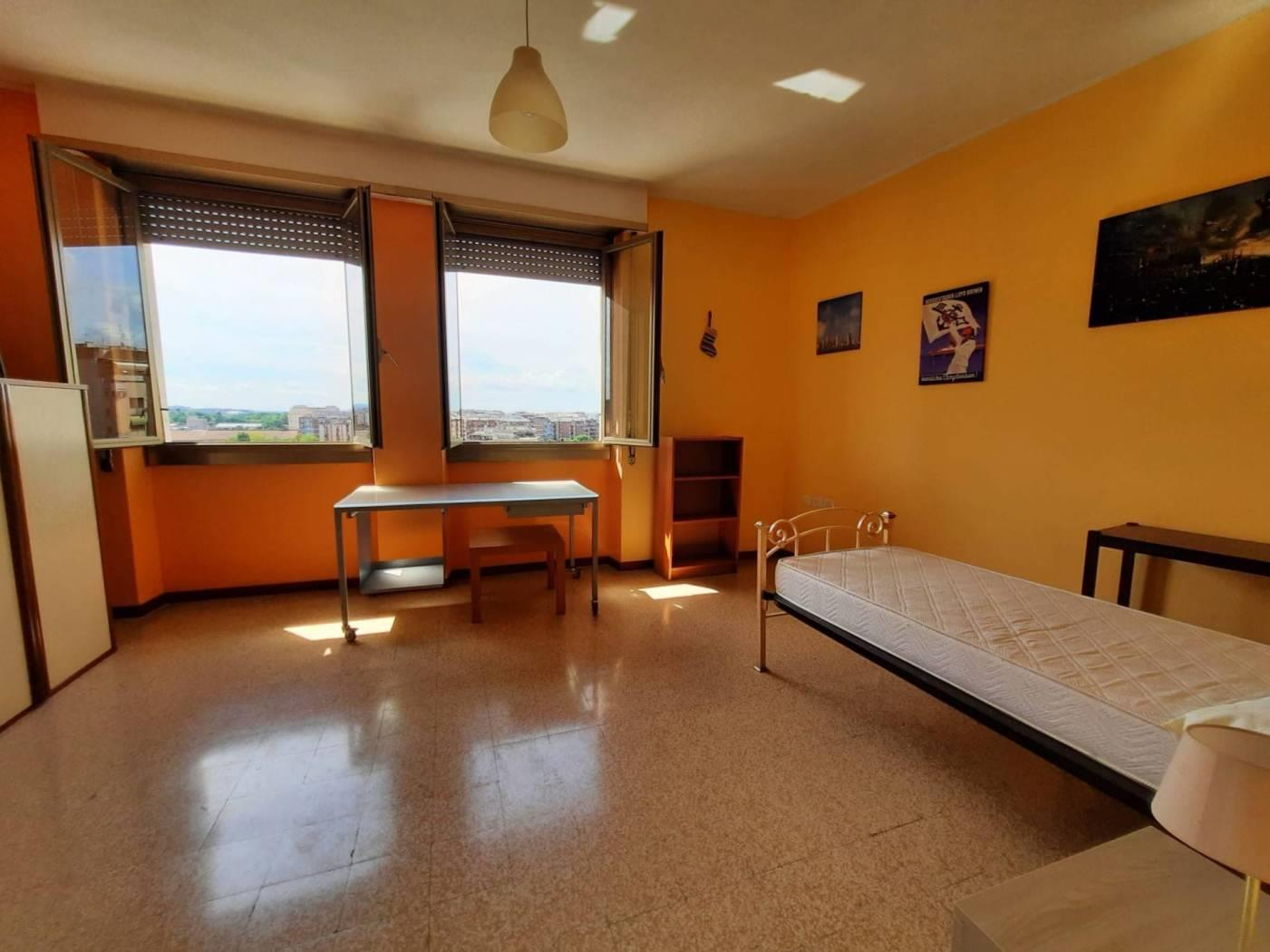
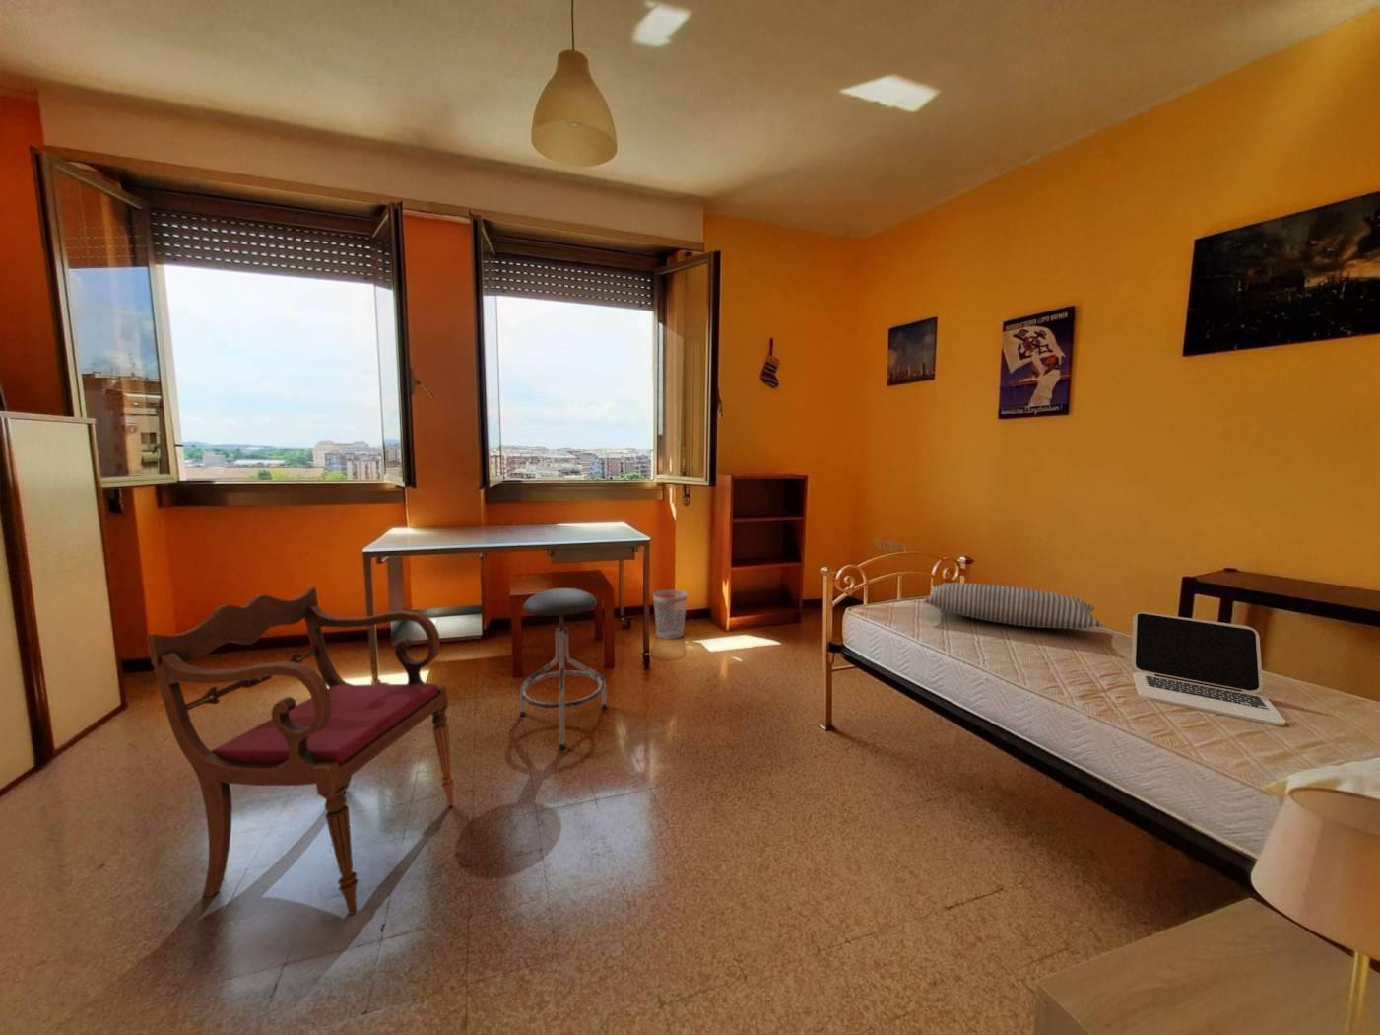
+ laptop [1131,611,1287,726]
+ pillow [921,582,1104,629]
+ wastebasket [652,589,688,639]
+ stool [519,587,607,750]
+ armchair [146,586,456,915]
